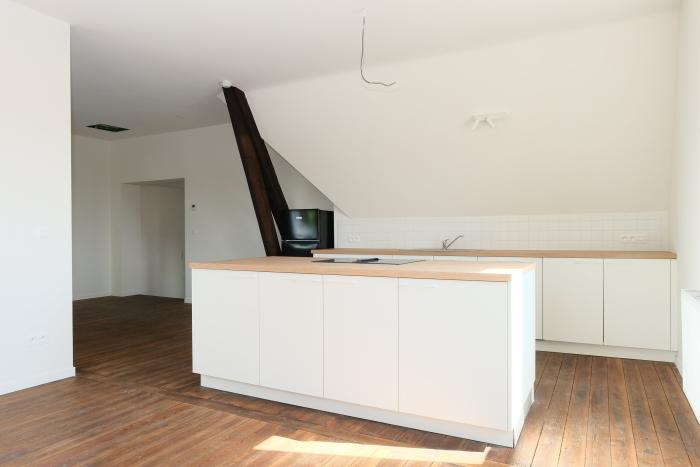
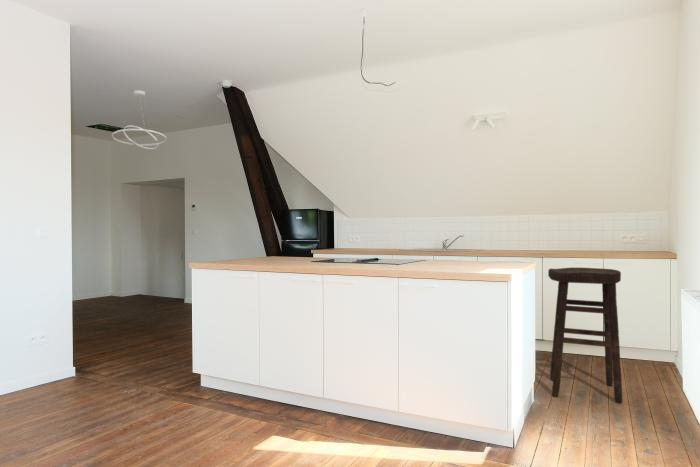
+ ceiling light fixture [111,89,168,150]
+ stool [547,267,623,405]
